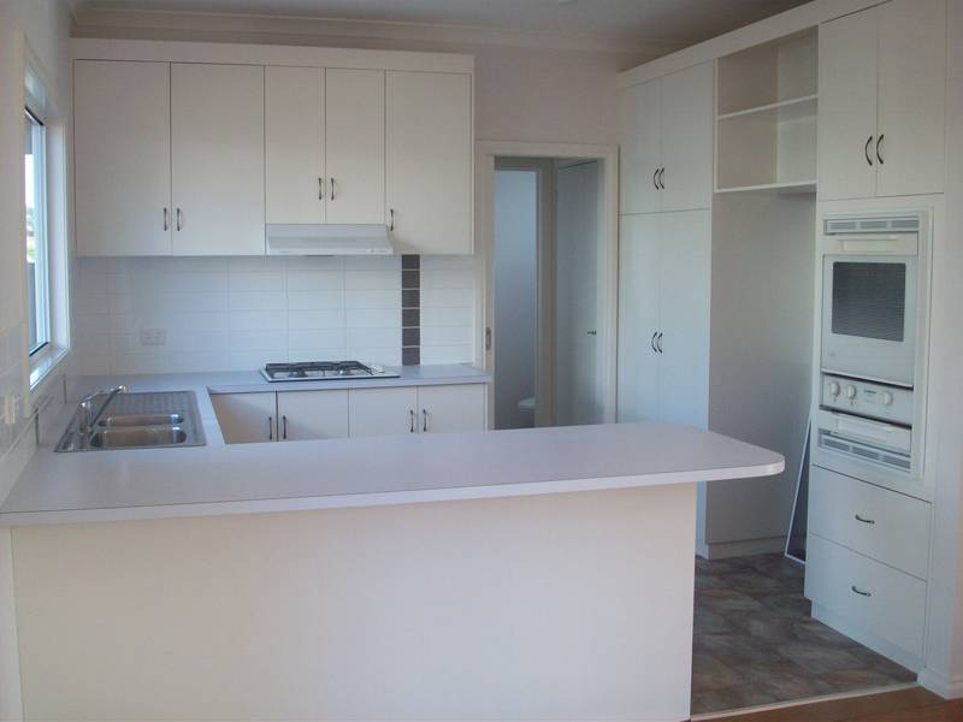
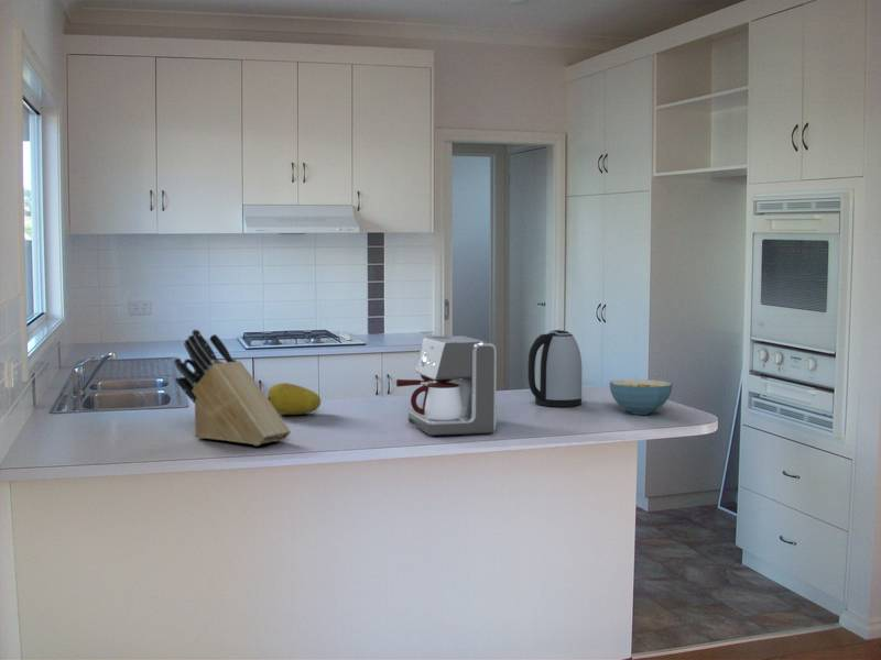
+ fruit [267,382,322,416]
+ cereal bowl [608,378,674,416]
+ knife block [173,328,292,447]
+ kettle [527,329,583,408]
+ coffee maker [395,334,498,437]
